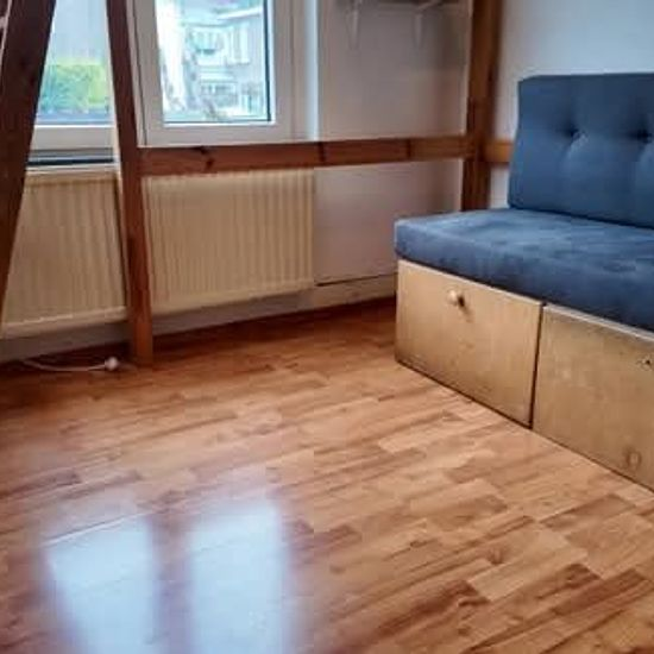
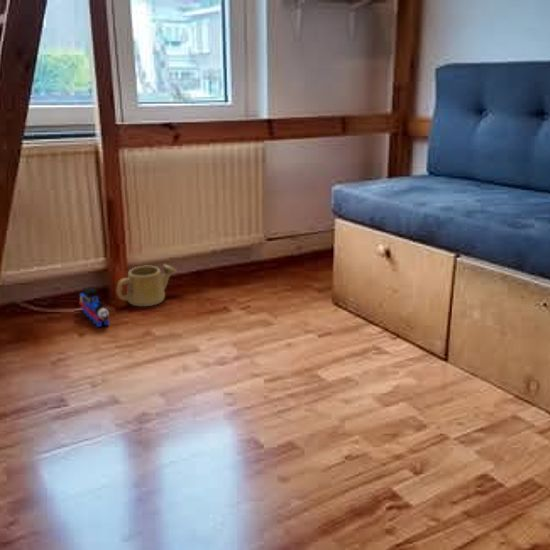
+ watering can [116,263,178,307]
+ toy train [78,286,110,328]
